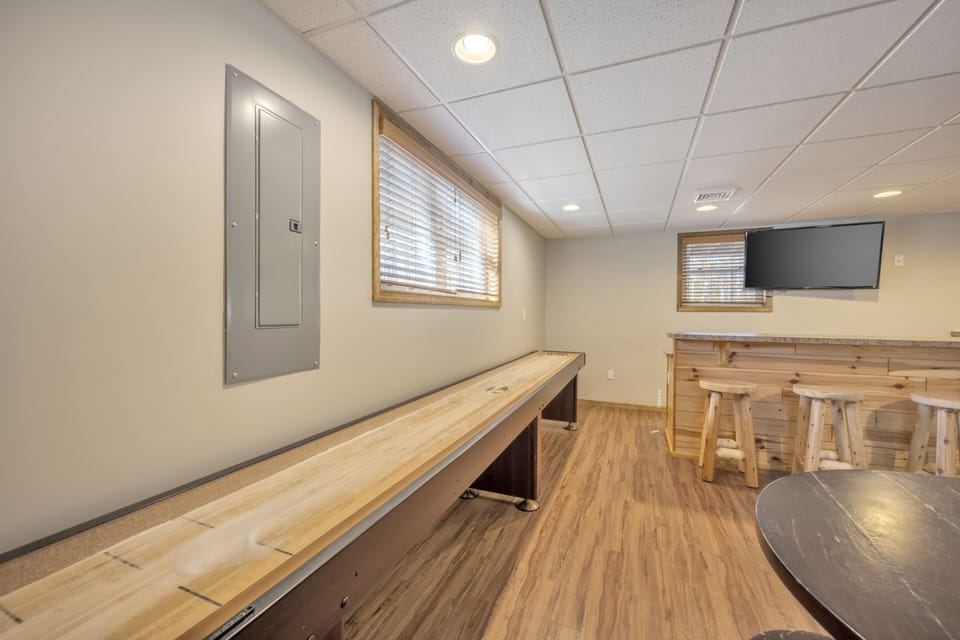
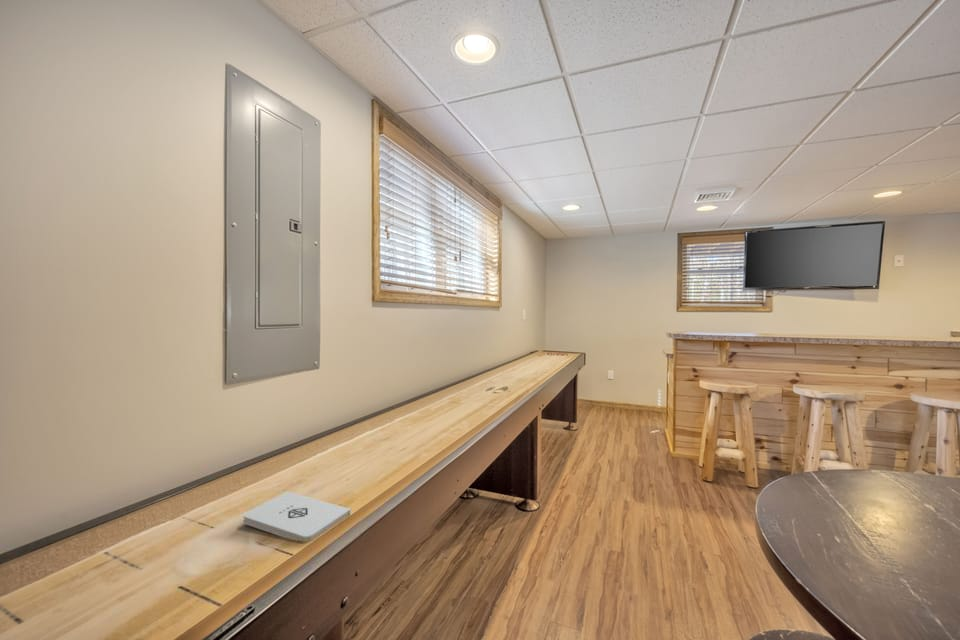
+ notepad [242,491,352,543]
